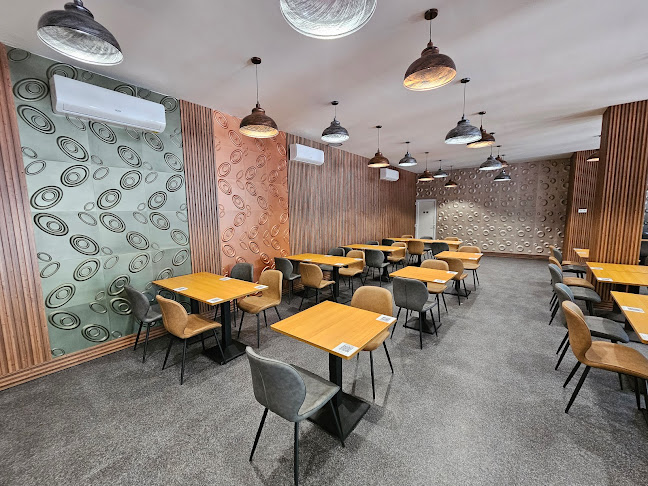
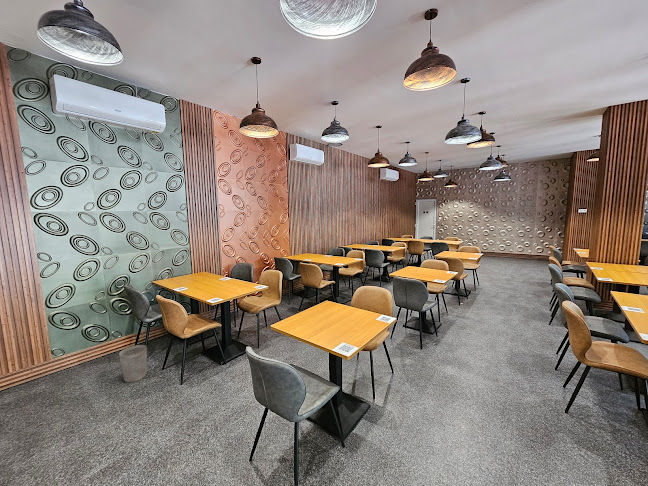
+ wastebasket [118,344,148,383]
